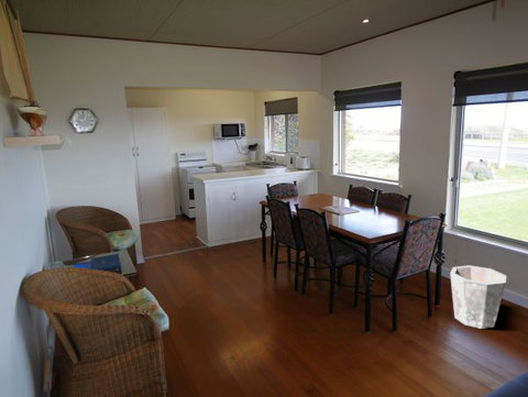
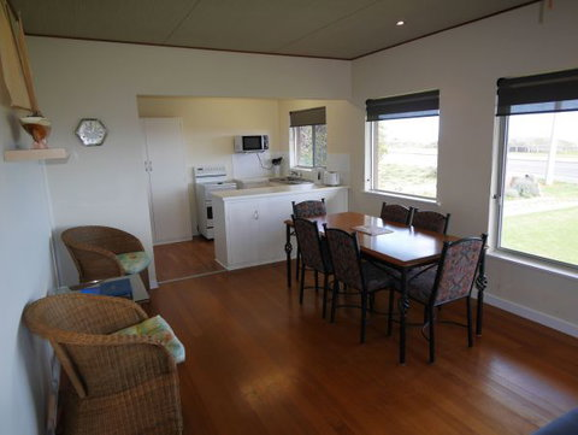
- waste bin [449,264,507,330]
